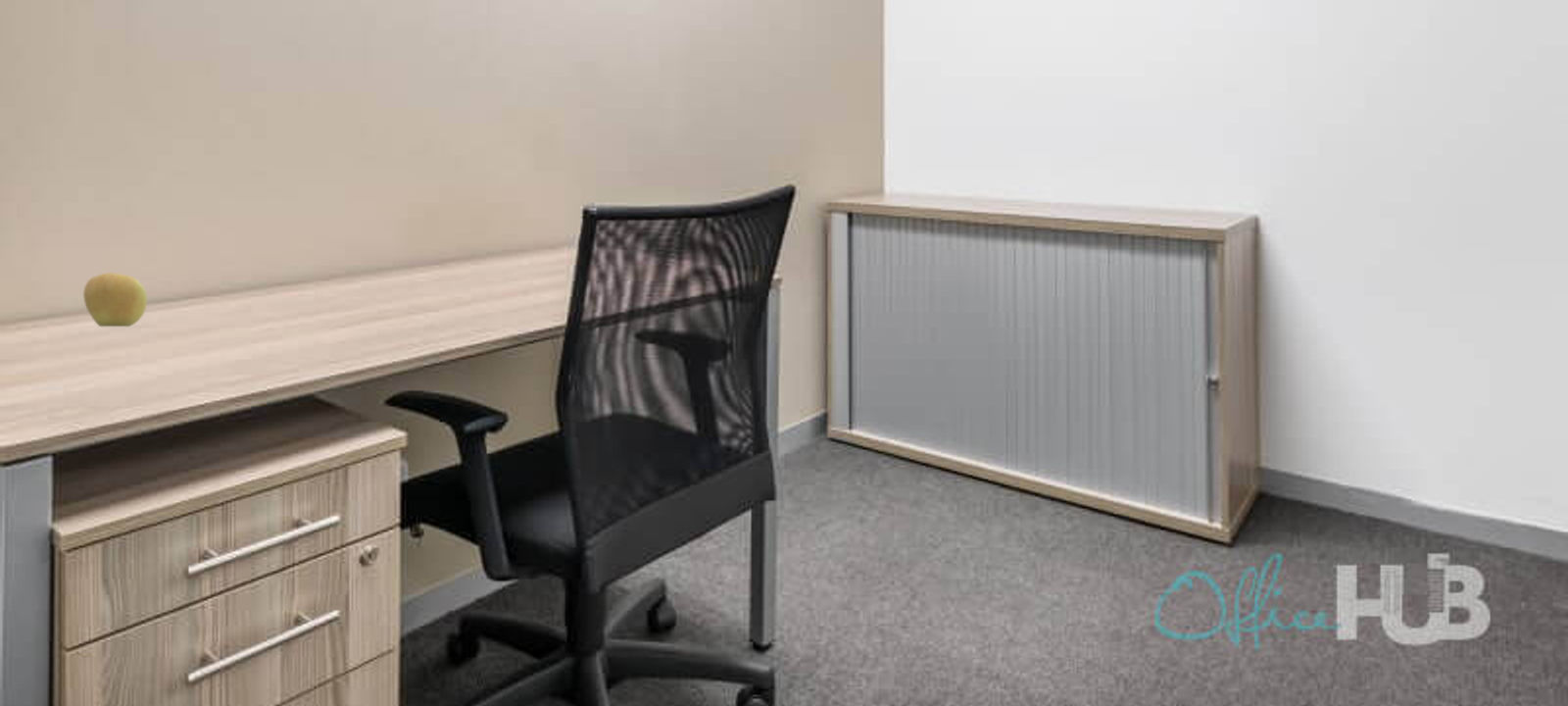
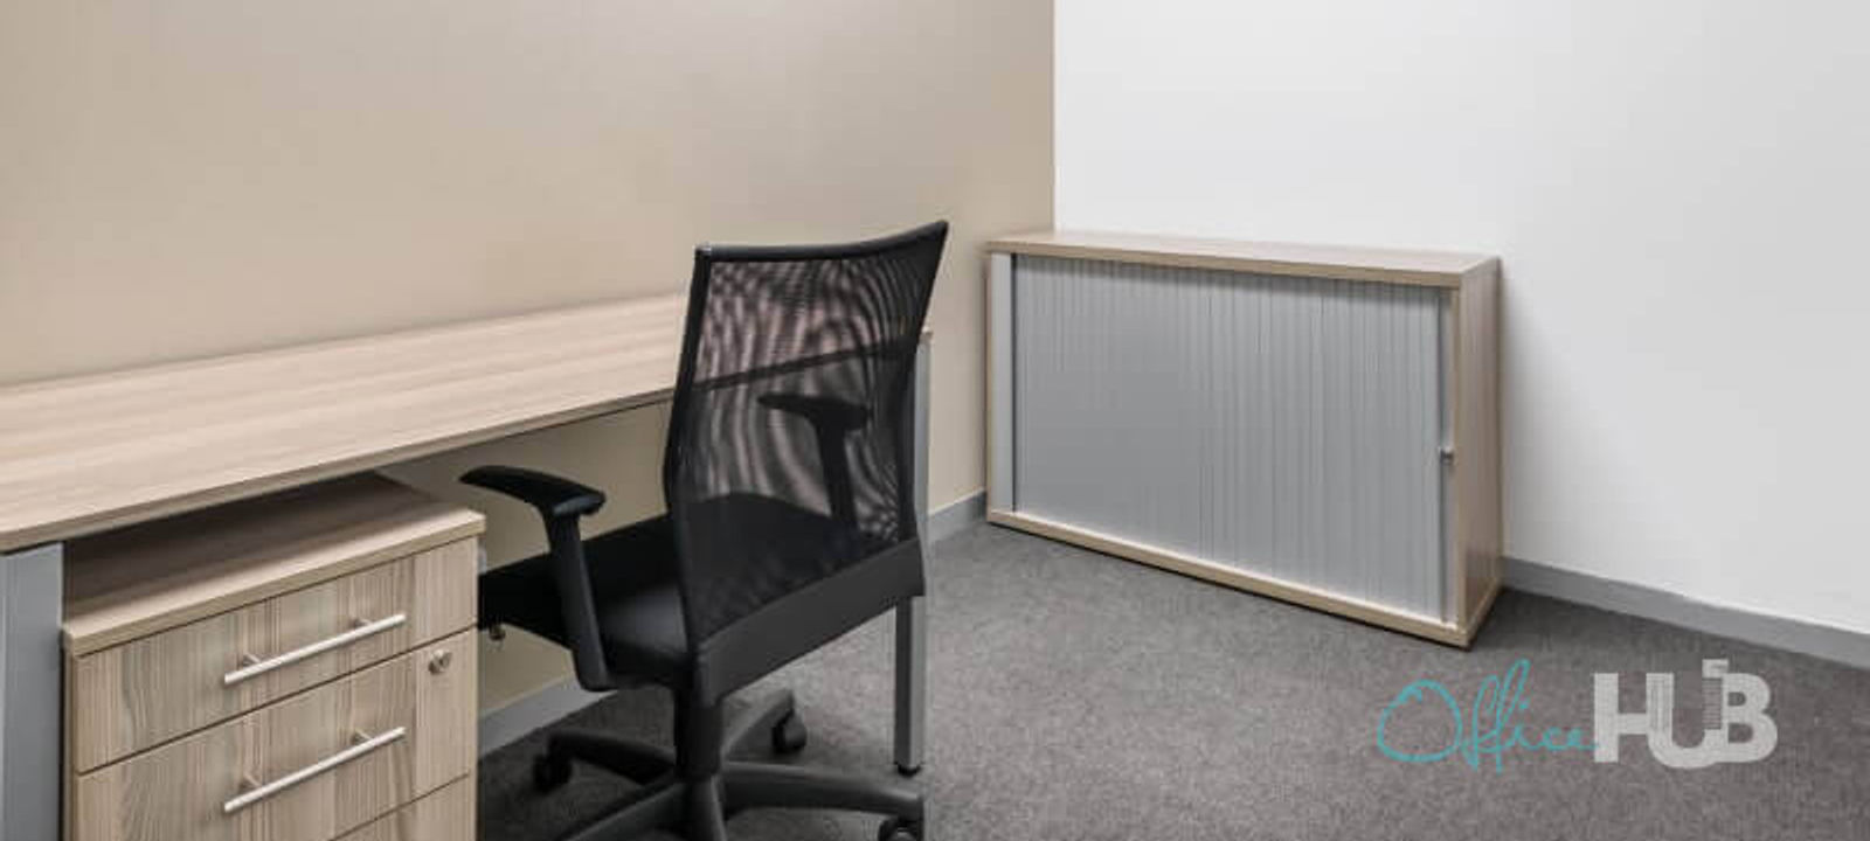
- apple [82,272,148,328]
